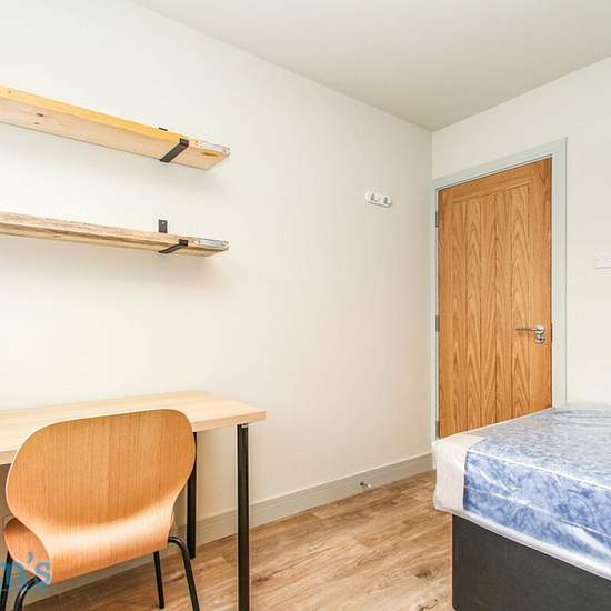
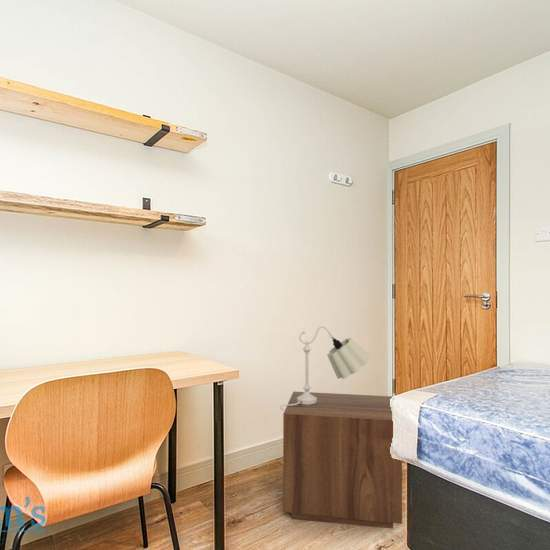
+ nightstand [282,390,403,530]
+ table lamp [279,325,371,411]
